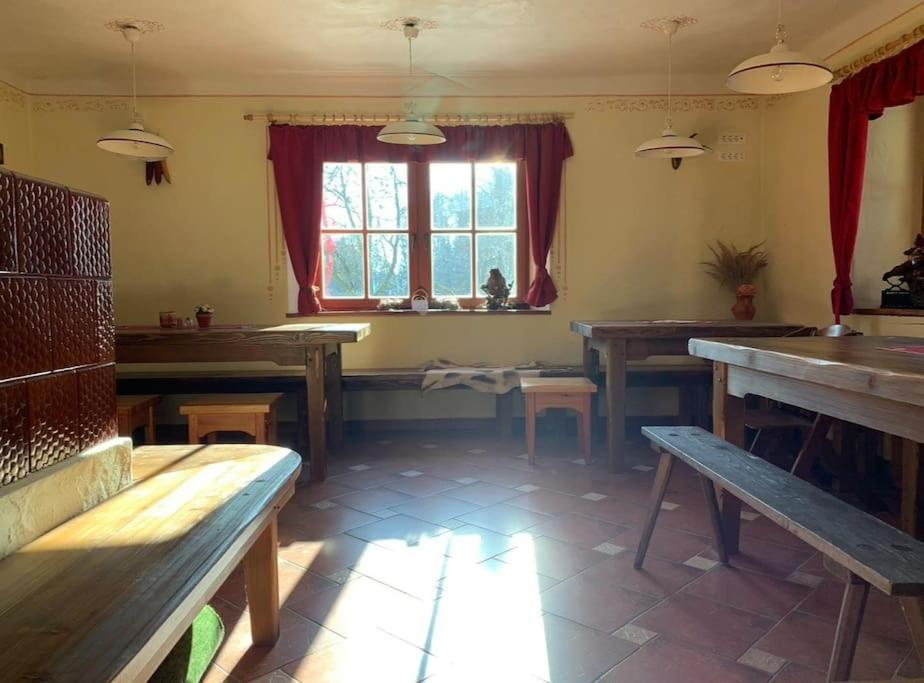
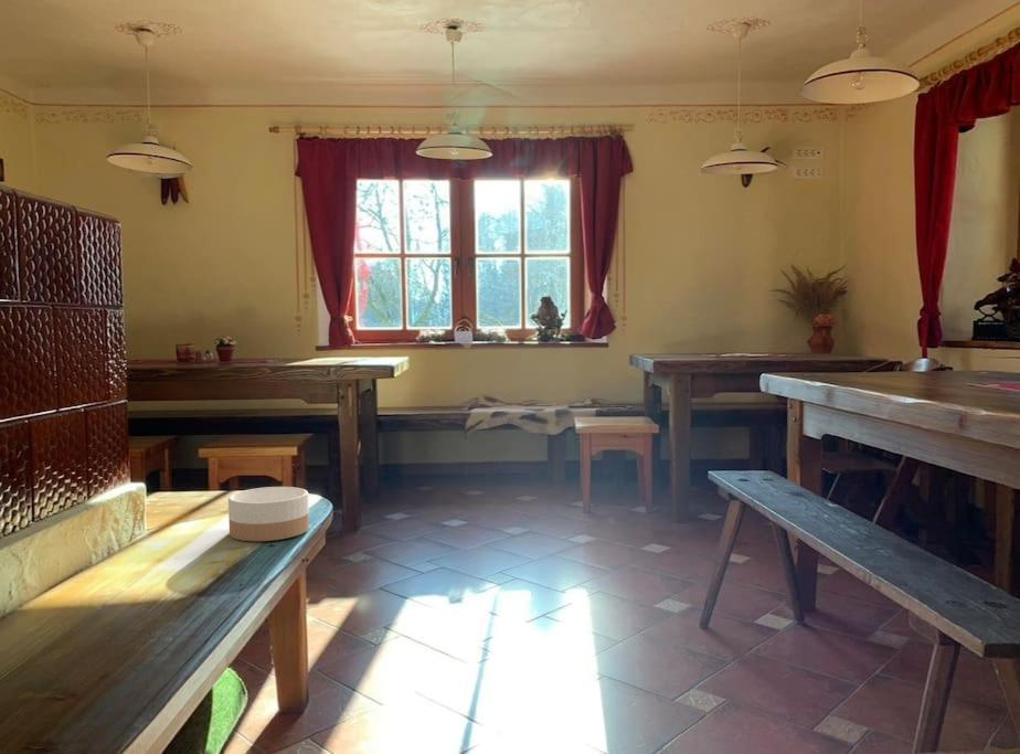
+ bowl [227,486,310,542]
